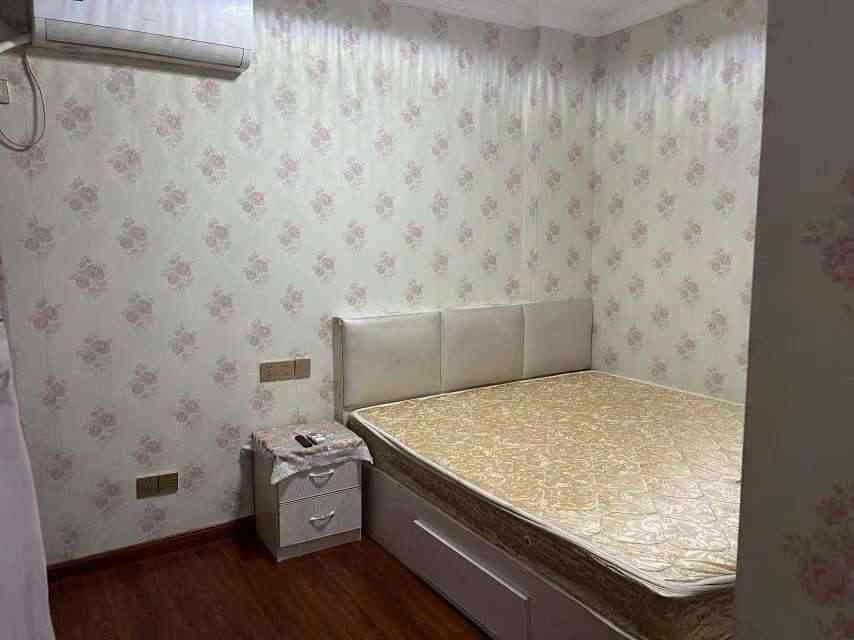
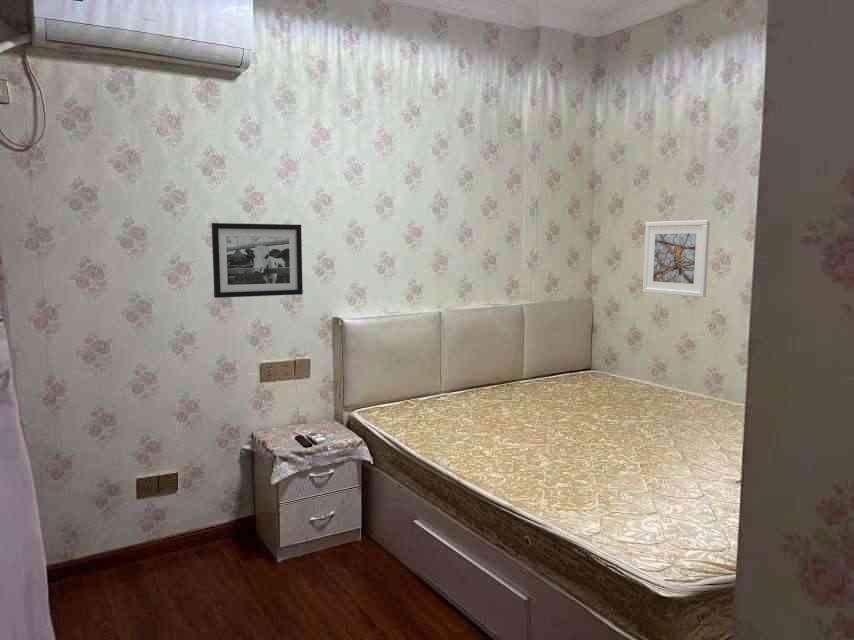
+ picture frame [211,222,304,299]
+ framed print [642,219,711,298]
